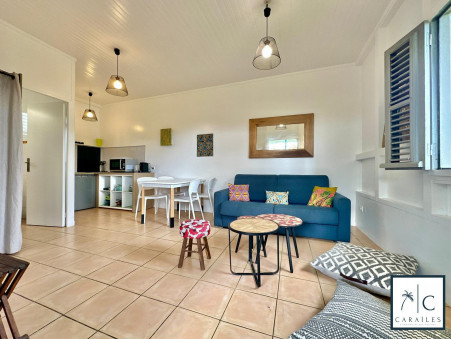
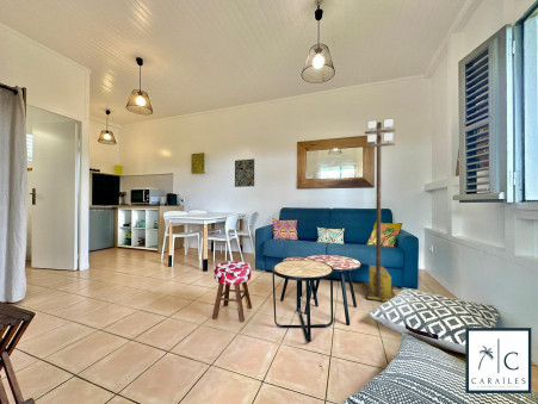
+ portable light tower [361,117,397,303]
